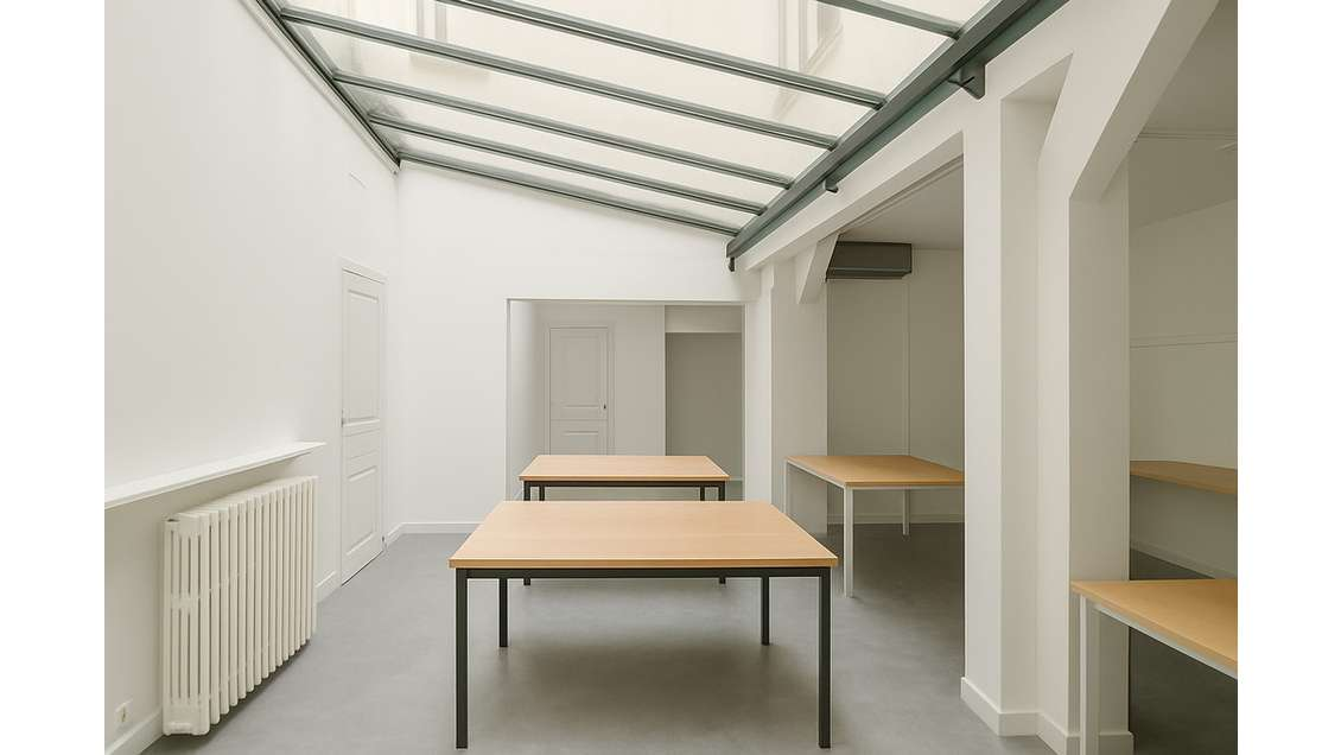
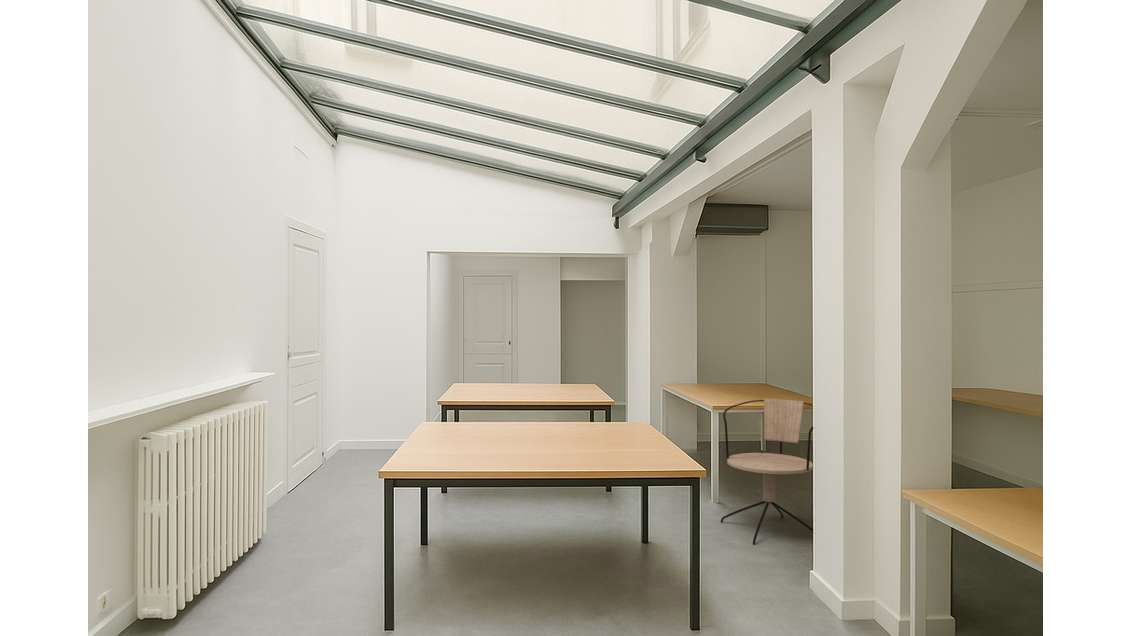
+ office chair [720,397,814,546]
